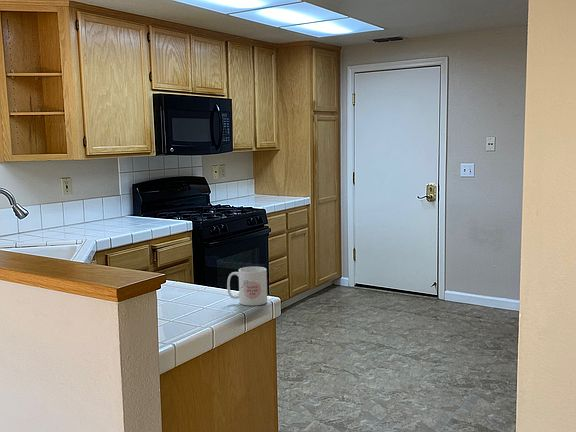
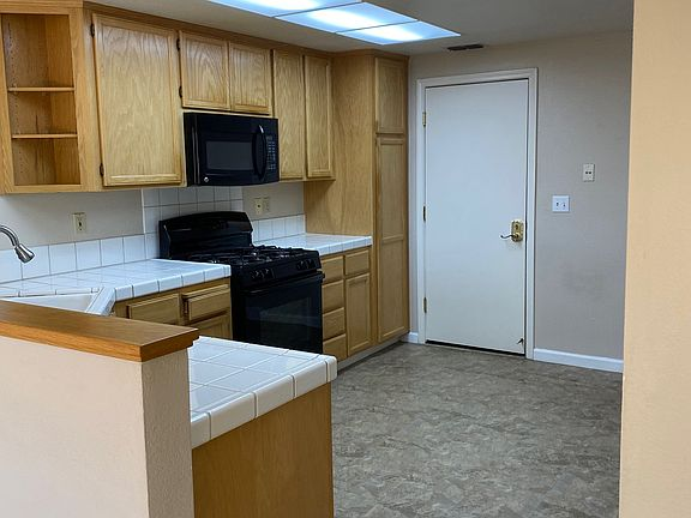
- mug [226,266,268,307]
